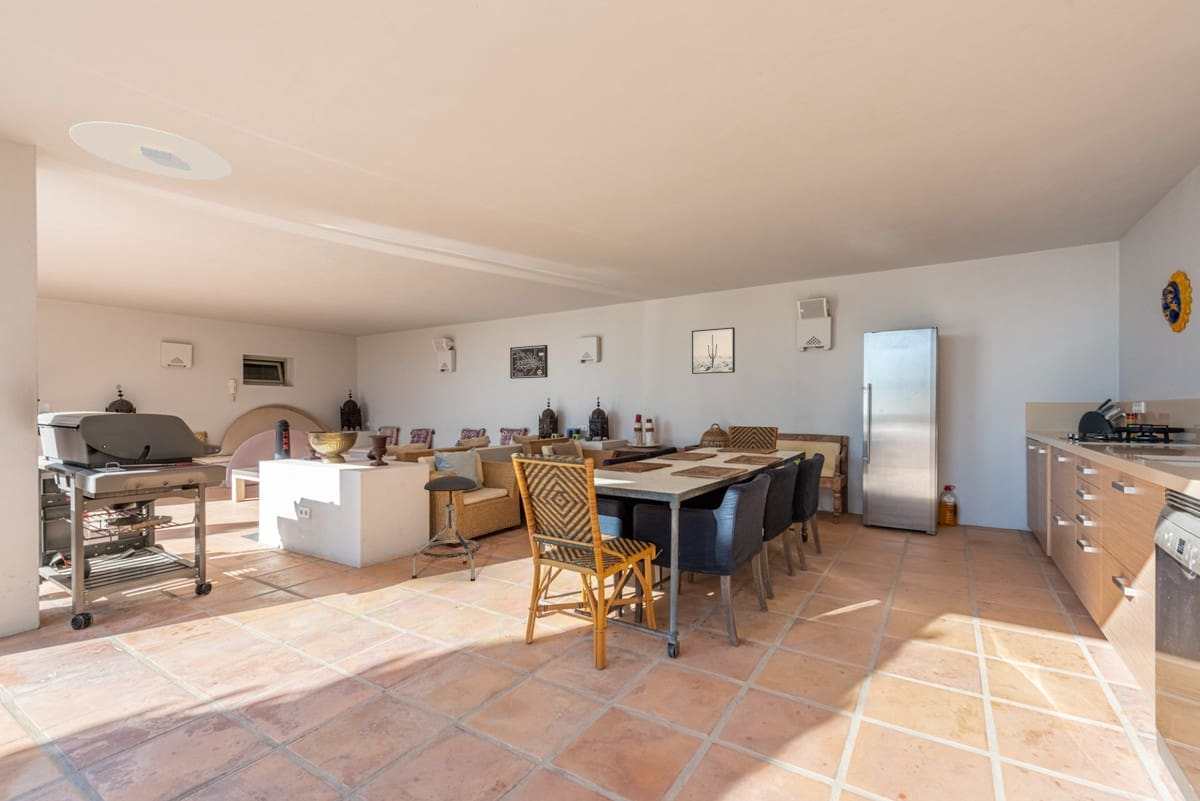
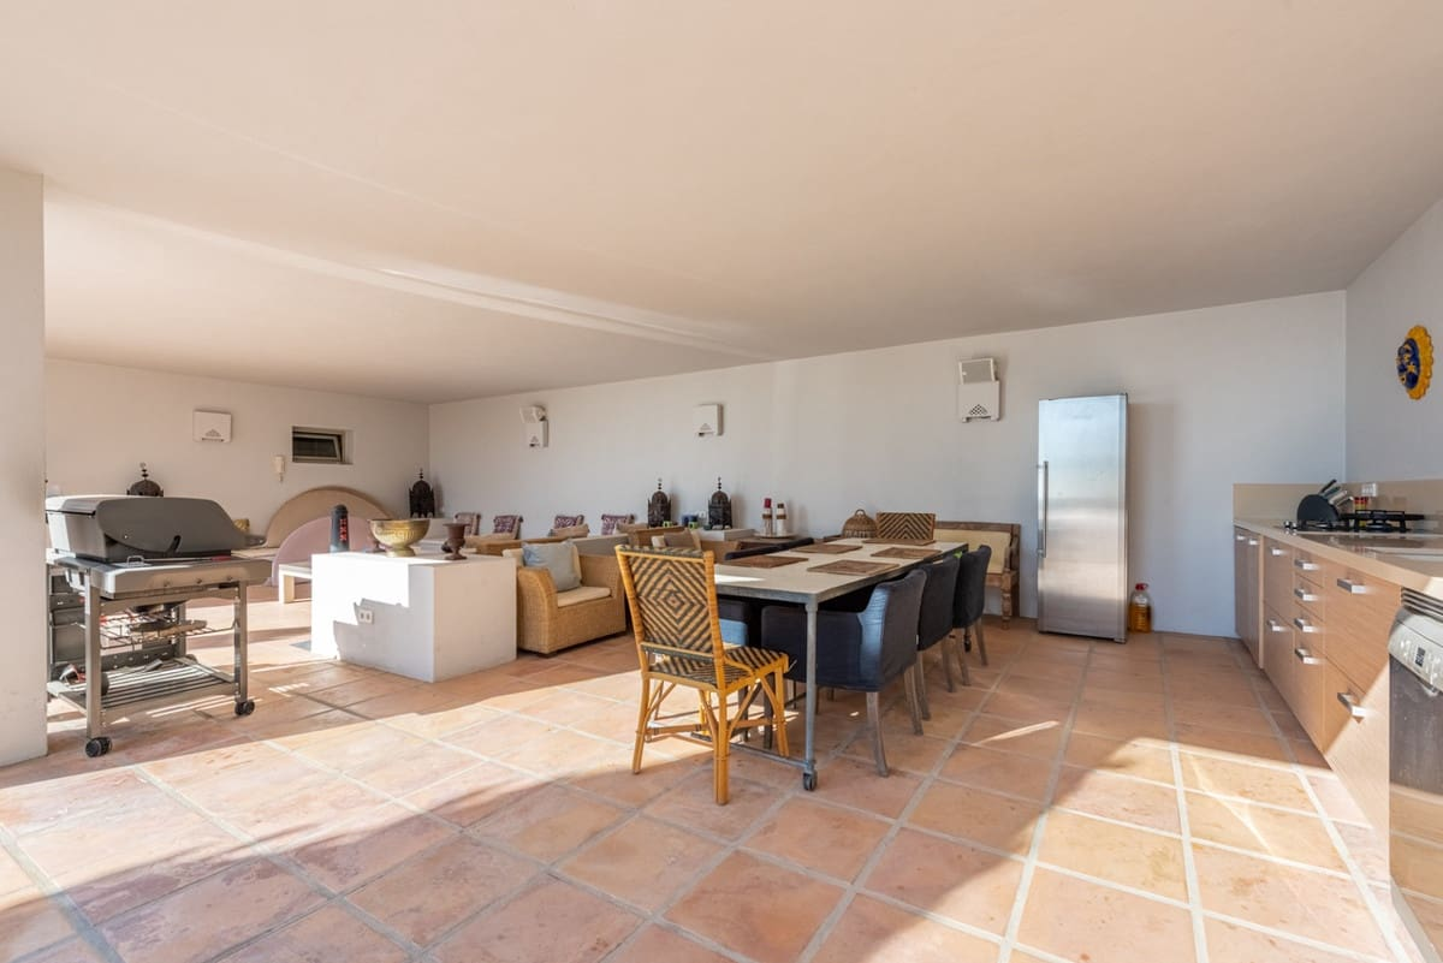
- wall art [691,326,736,375]
- wall art [509,344,549,380]
- ceiling light [68,121,233,181]
- stool [411,475,482,582]
